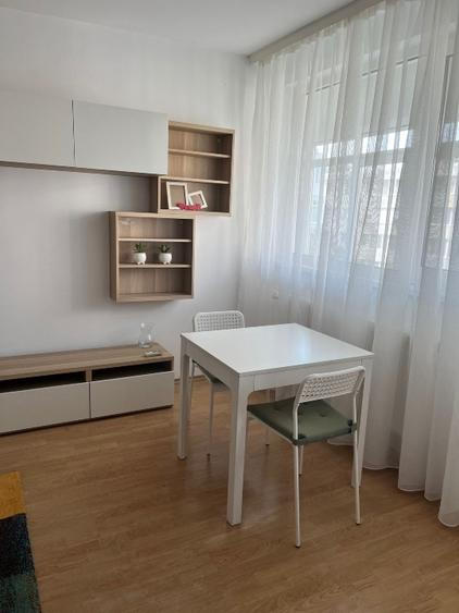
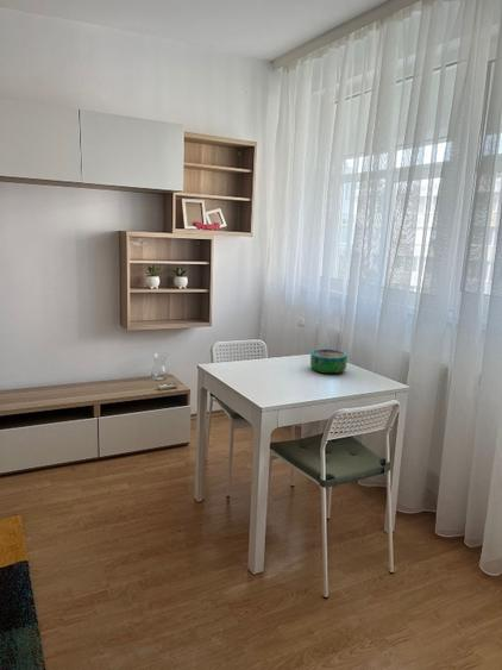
+ decorative bowl [309,347,349,375]
